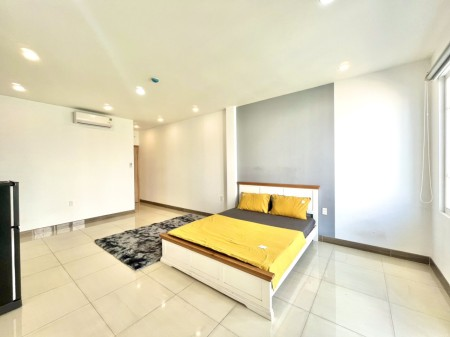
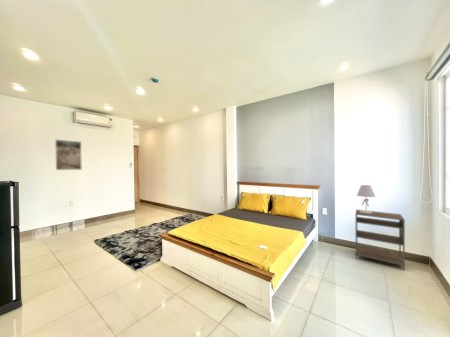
+ table lamp [356,184,377,214]
+ nightstand [355,209,406,271]
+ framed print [54,139,83,171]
